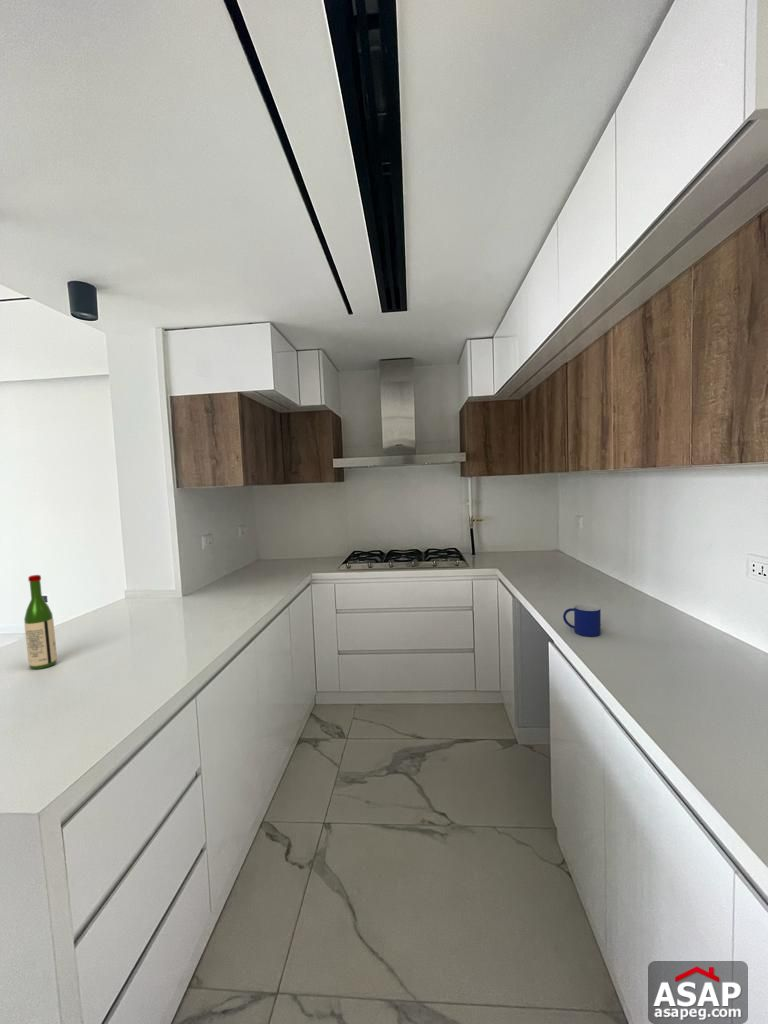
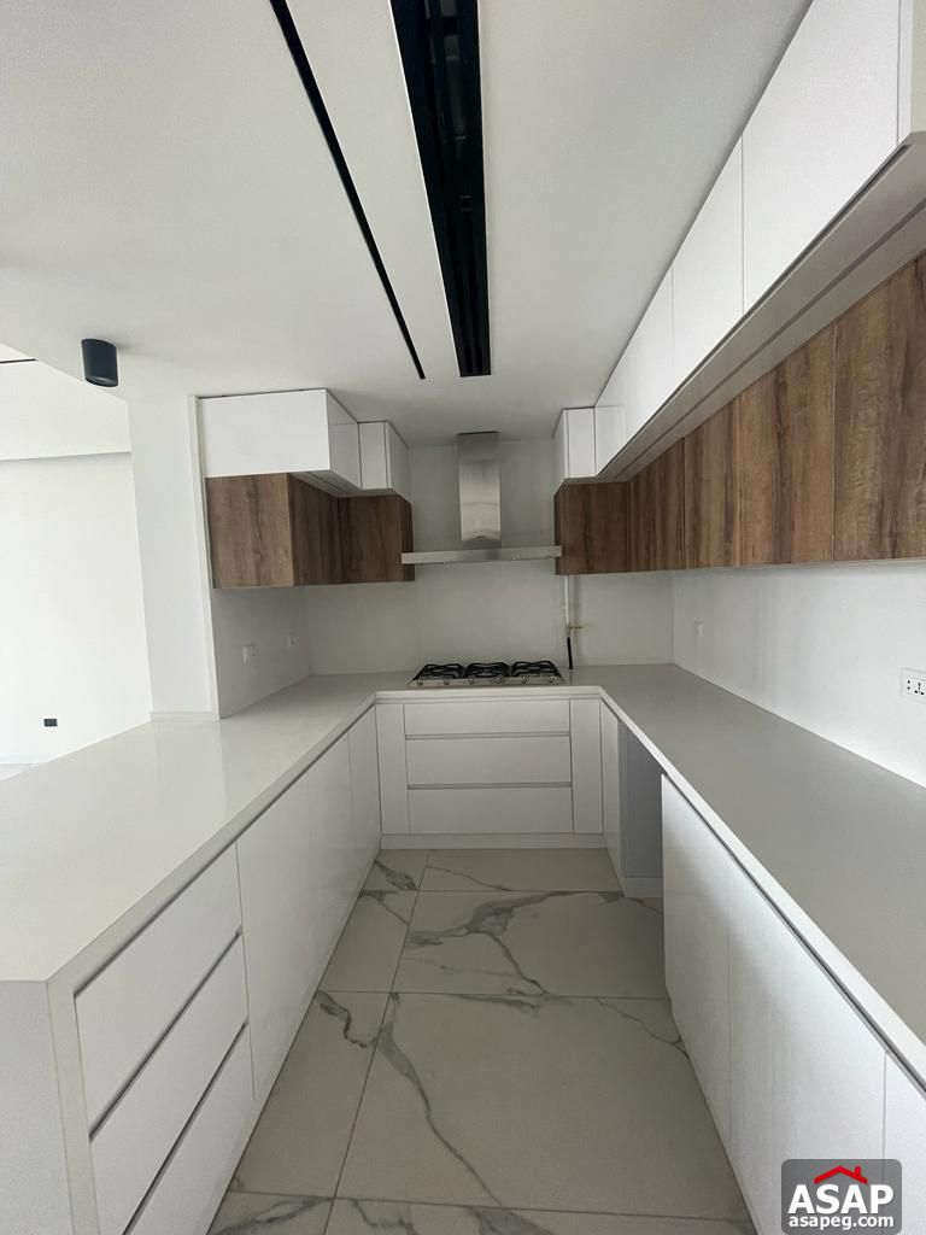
- mug [562,603,602,638]
- wine bottle [23,574,58,670]
